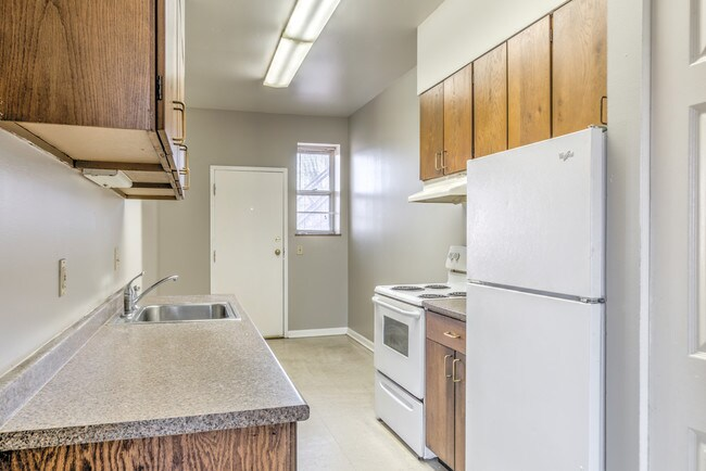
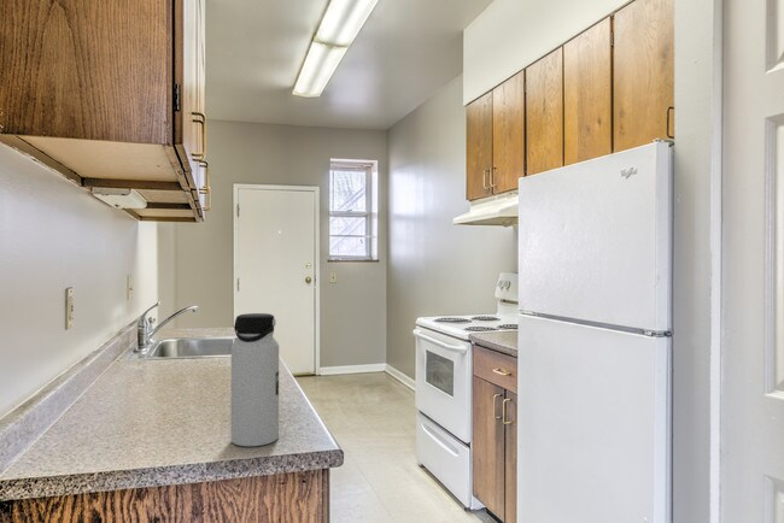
+ water bottle [230,312,280,447]
